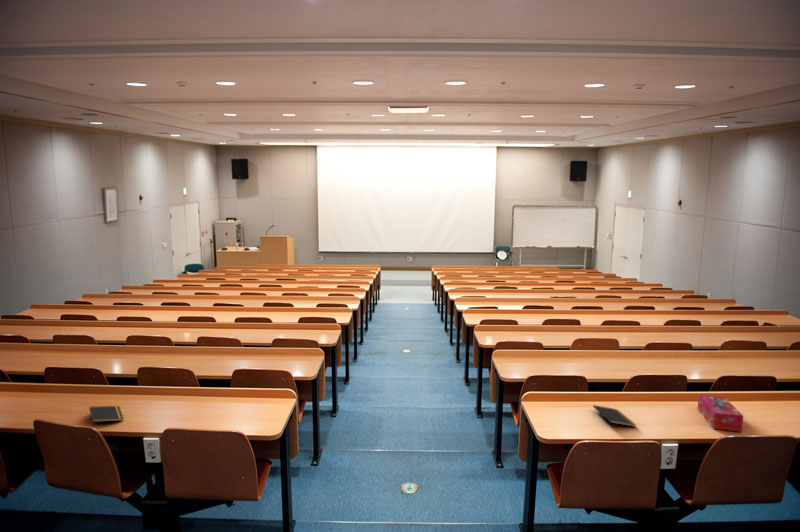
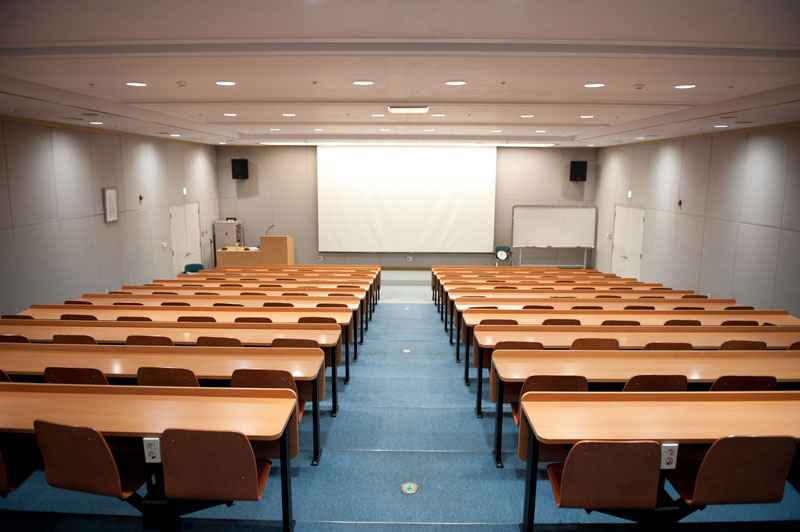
- tissue box [697,394,744,433]
- notepad [592,404,637,428]
- notepad [88,405,124,428]
